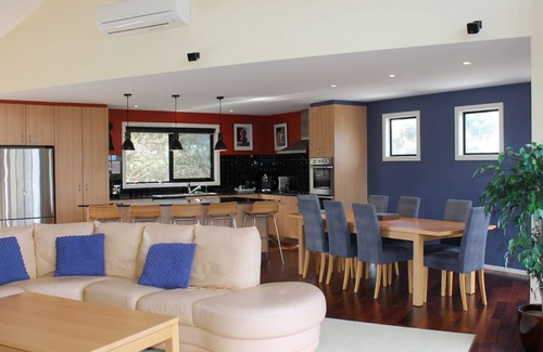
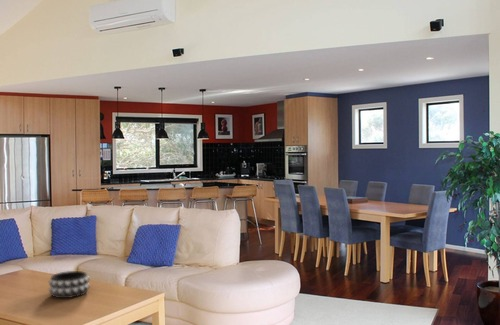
+ decorative bowl [47,270,91,299]
